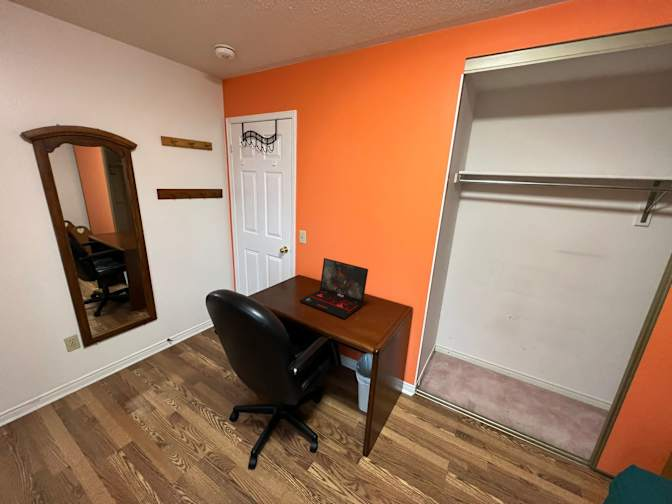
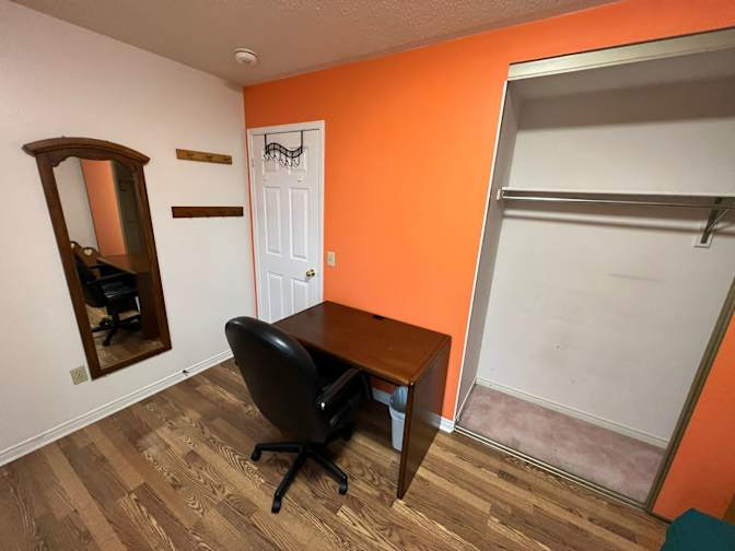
- laptop [298,257,369,320]
